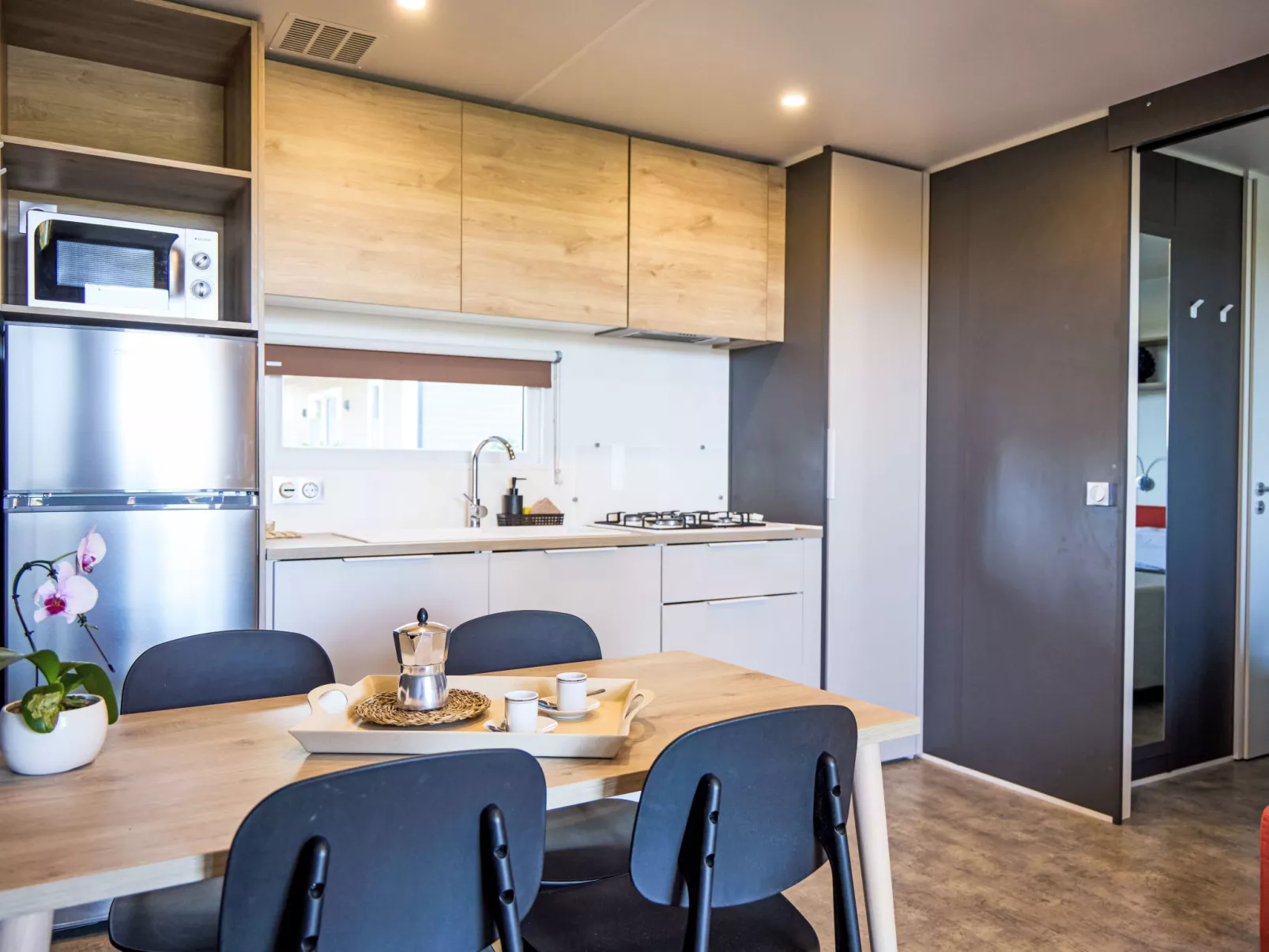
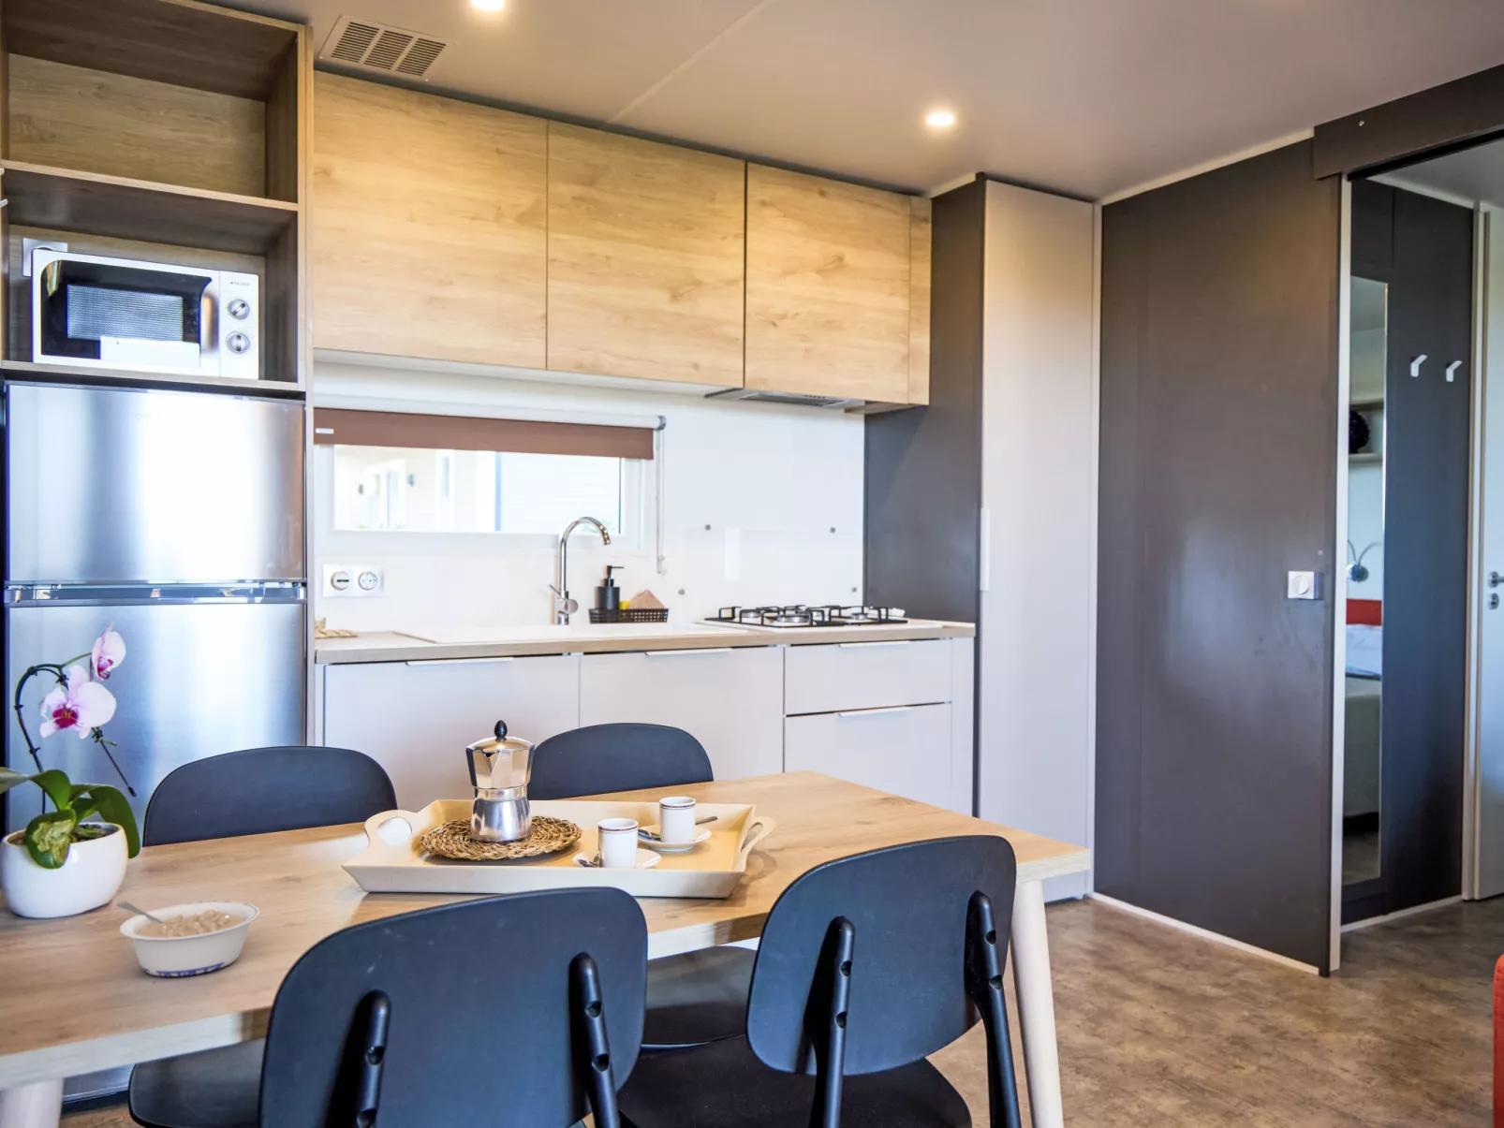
+ legume [116,899,261,978]
